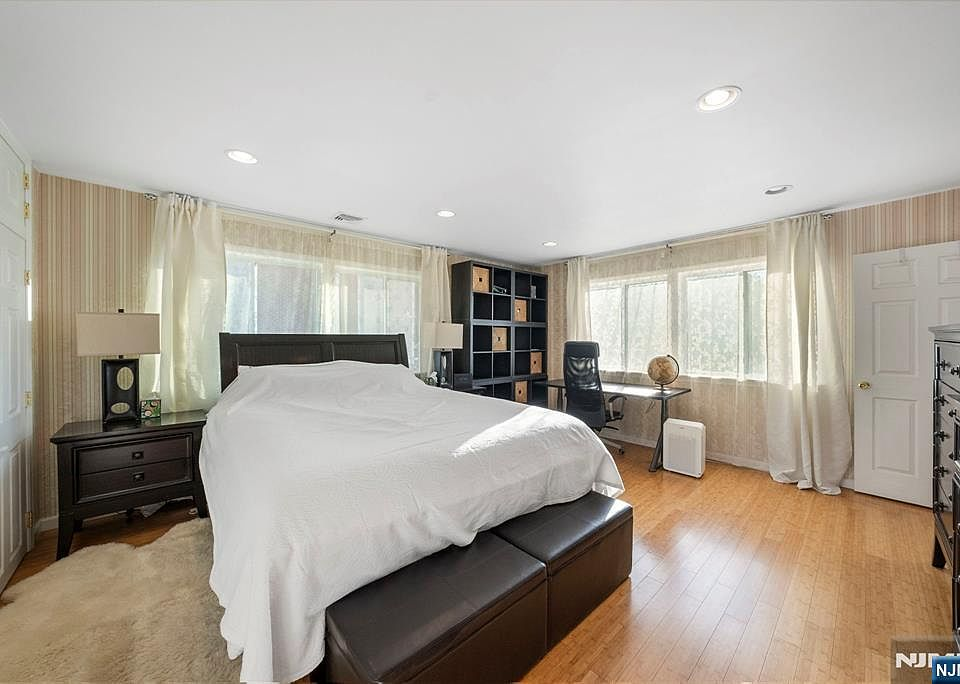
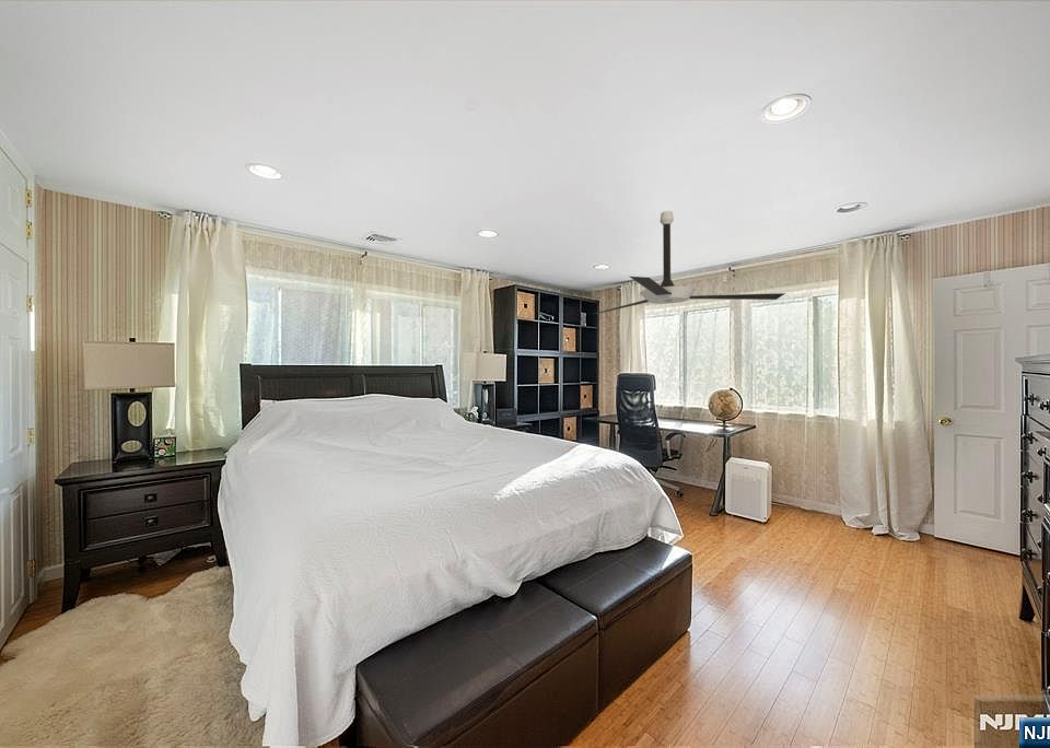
+ ceiling fan [593,210,786,315]
